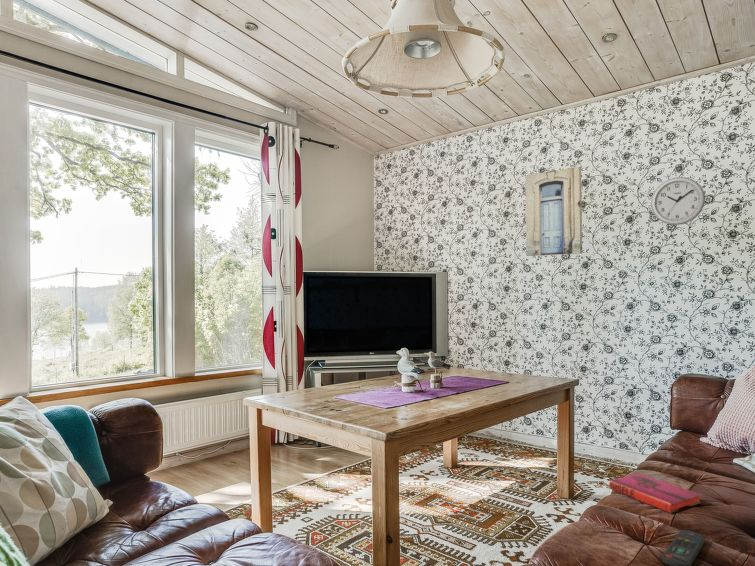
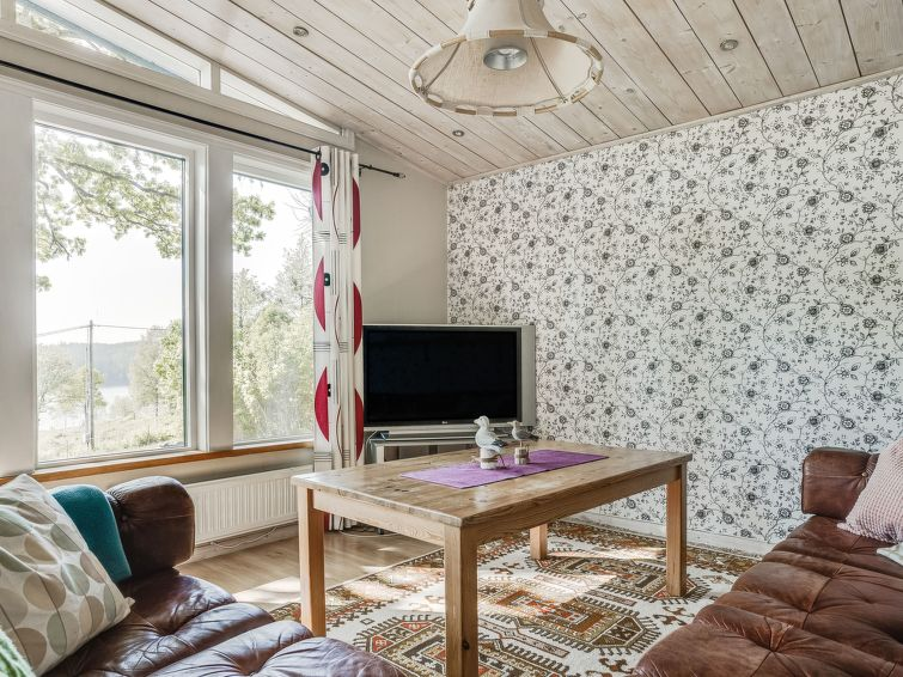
- wall clock [650,176,706,226]
- remote control [661,529,706,566]
- wall art [524,166,583,257]
- hardback book [608,472,702,514]
